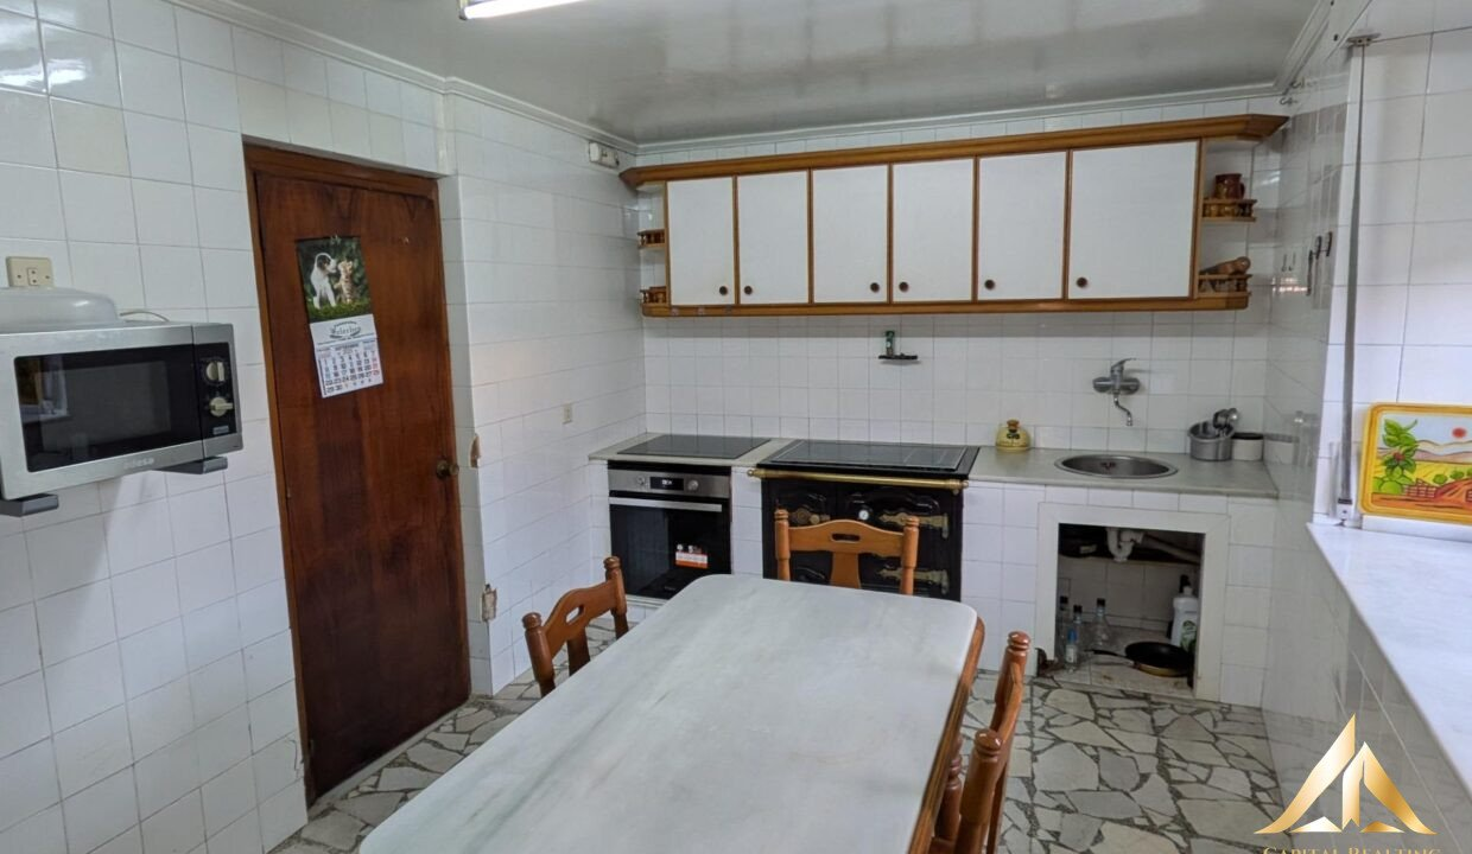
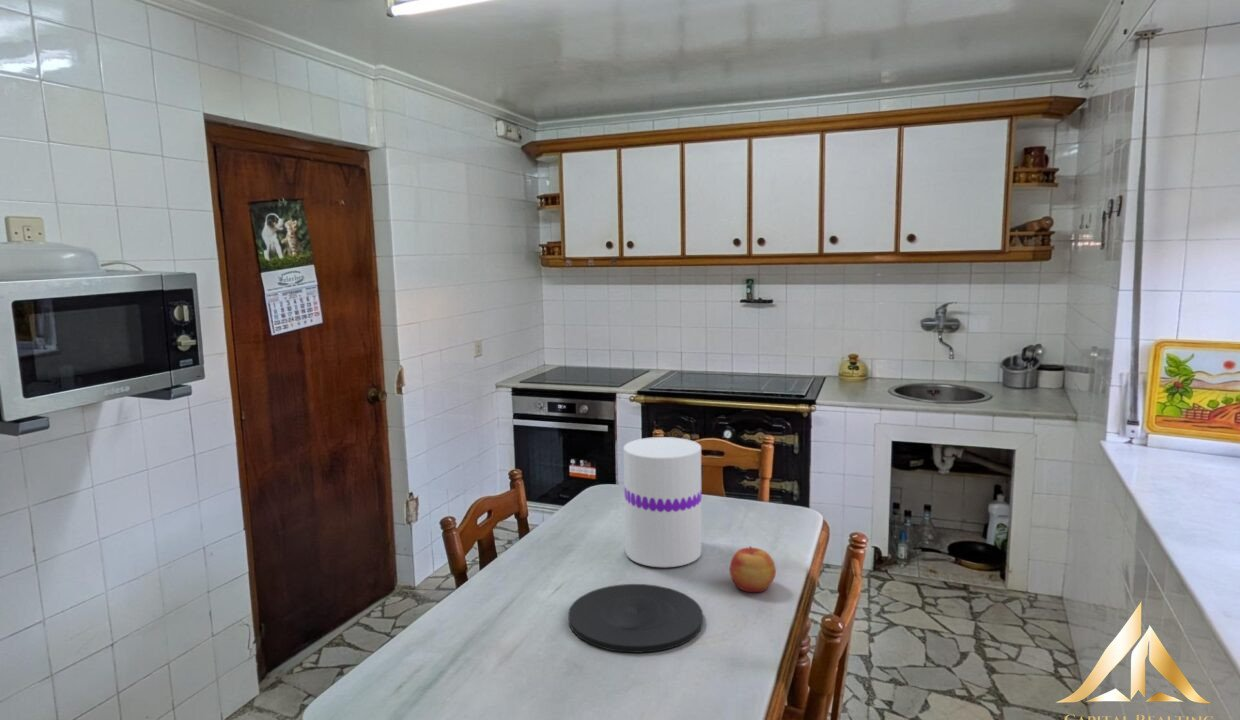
+ vase [623,436,703,568]
+ apple [729,545,777,593]
+ plate [567,583,704,654]
